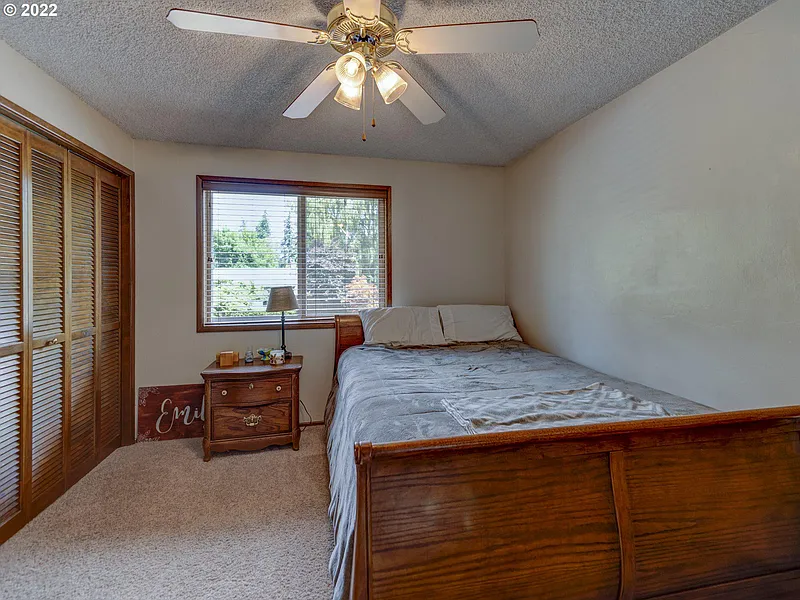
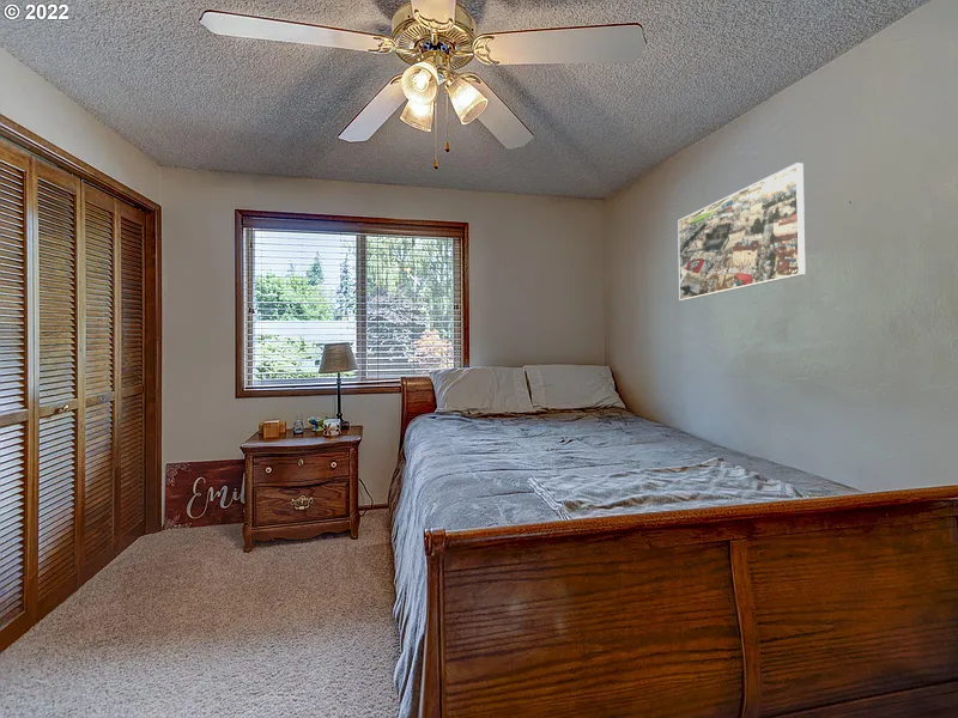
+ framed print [677,162,806,302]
